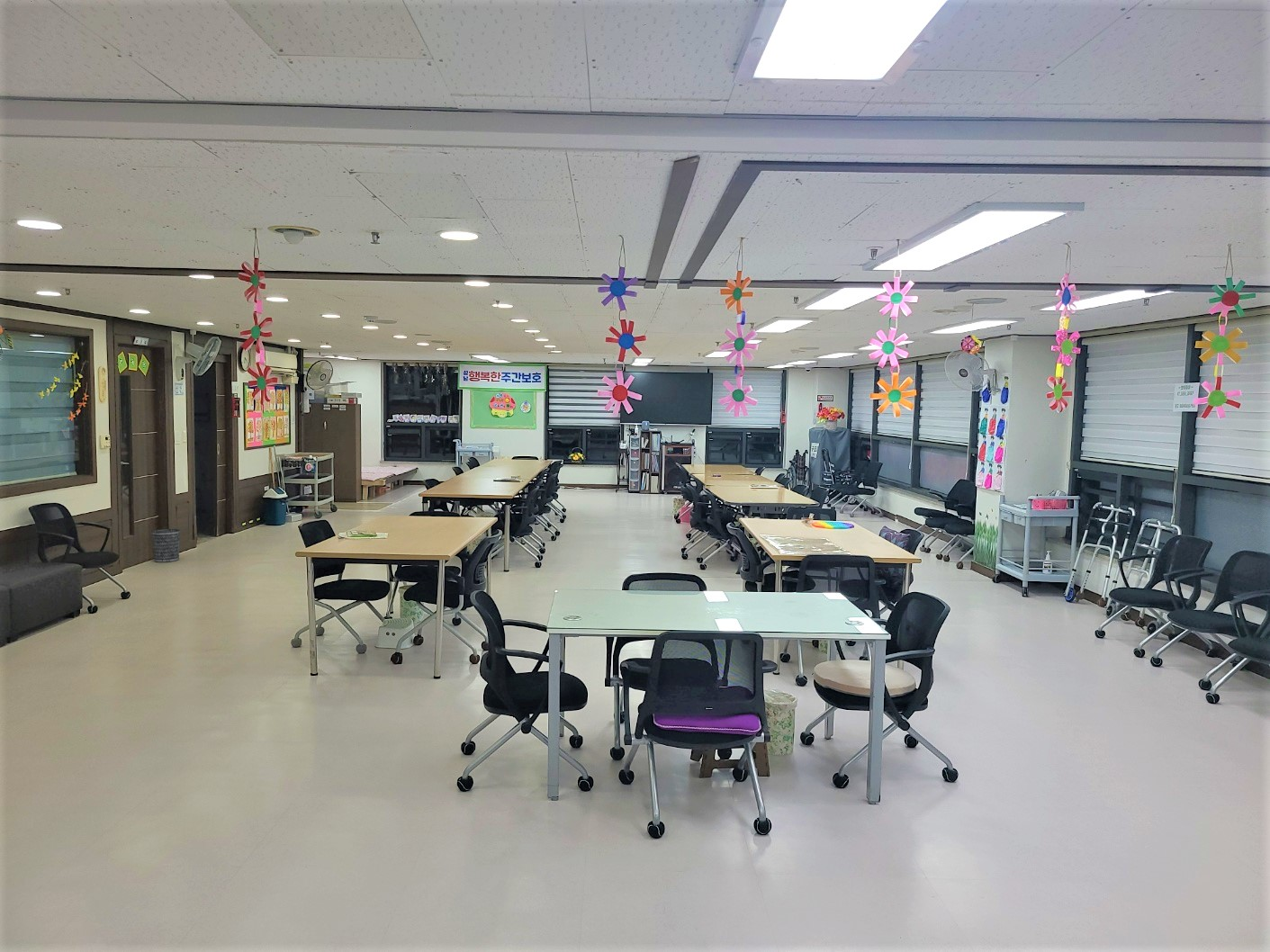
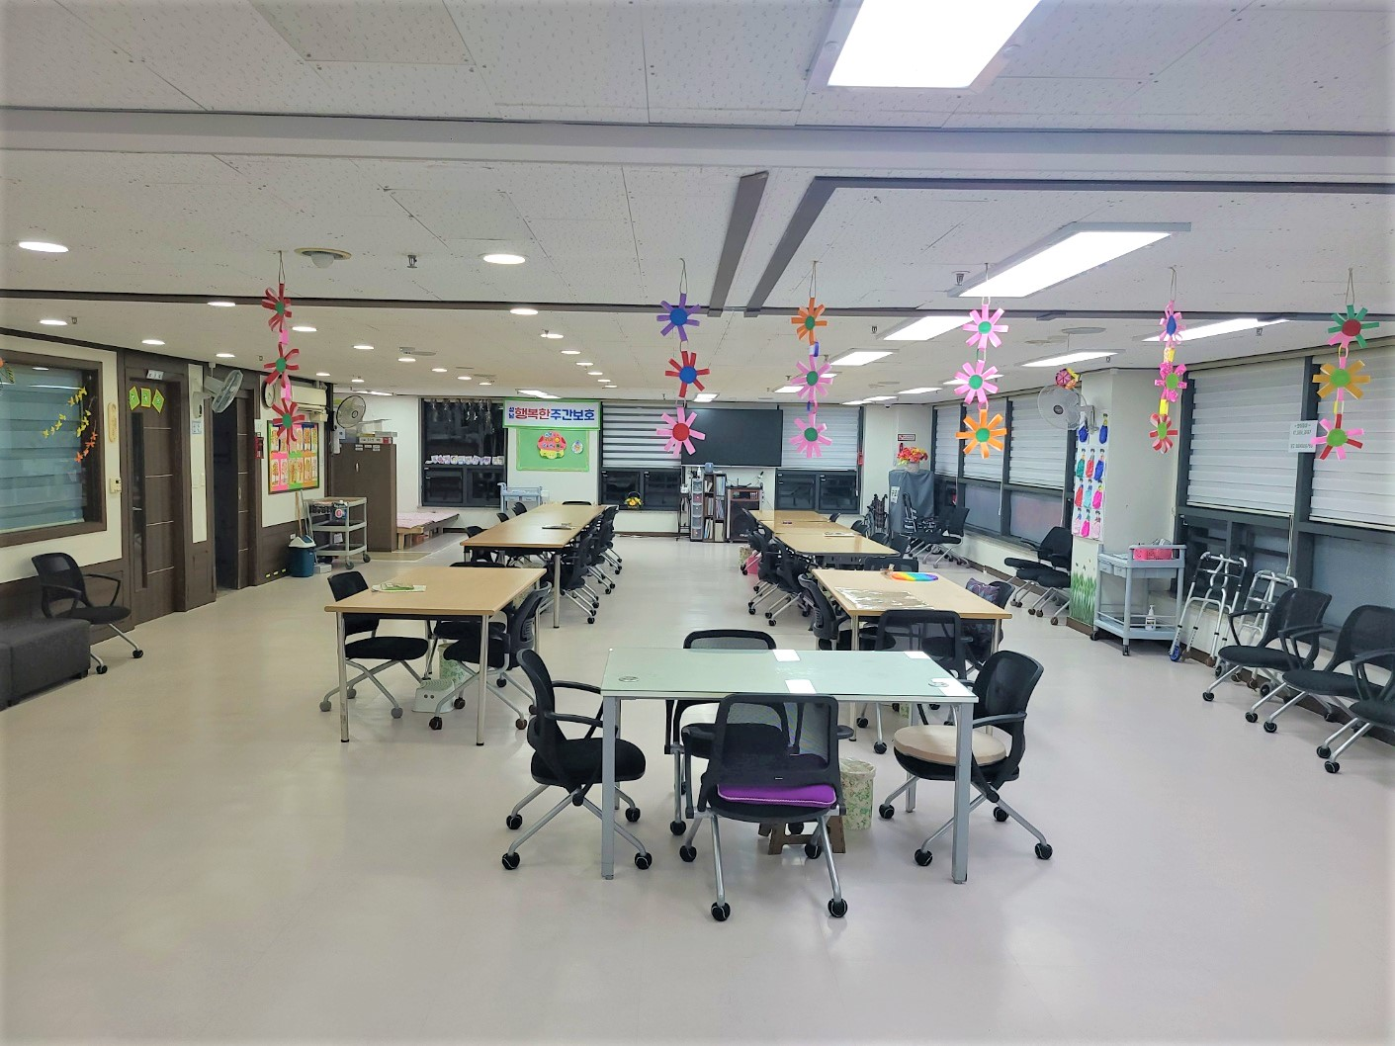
- wastebasket [151,528,181,563]
